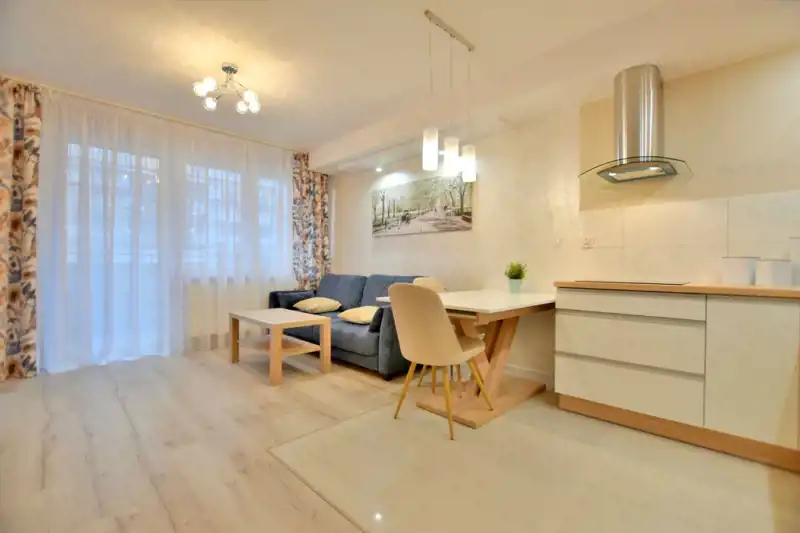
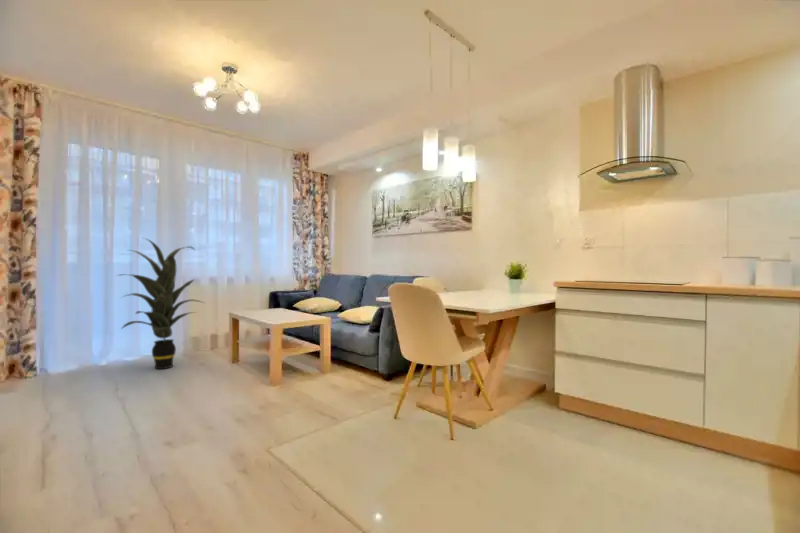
+ indoor plant [116,237,205,370]
